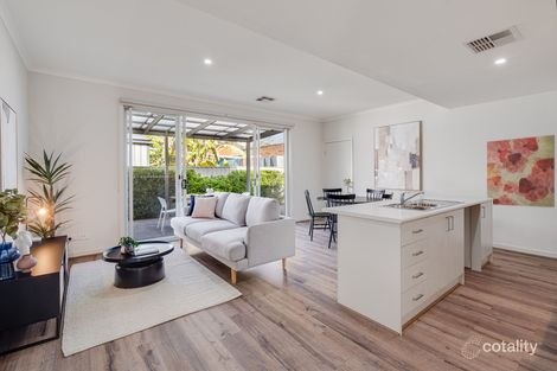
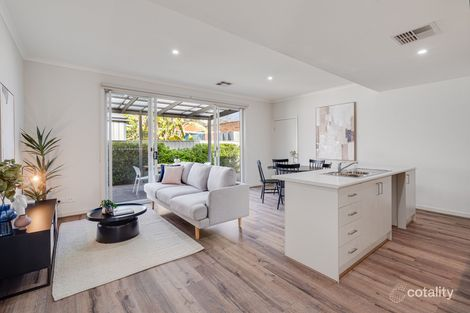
- wall art [486,134,556,209]
